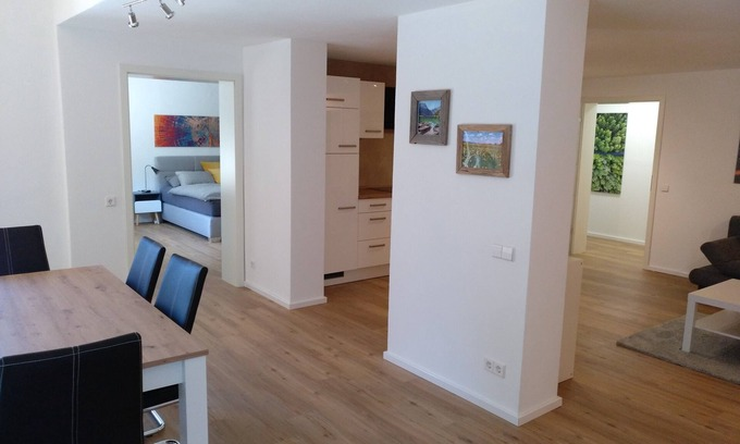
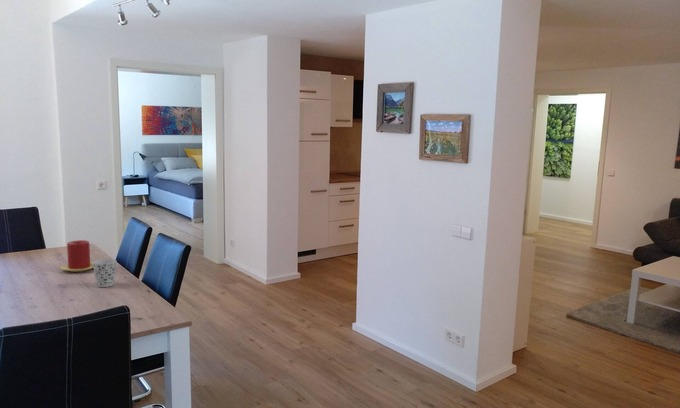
+ cup [92,258,117,288]
+ candle [60,239,94,273]
